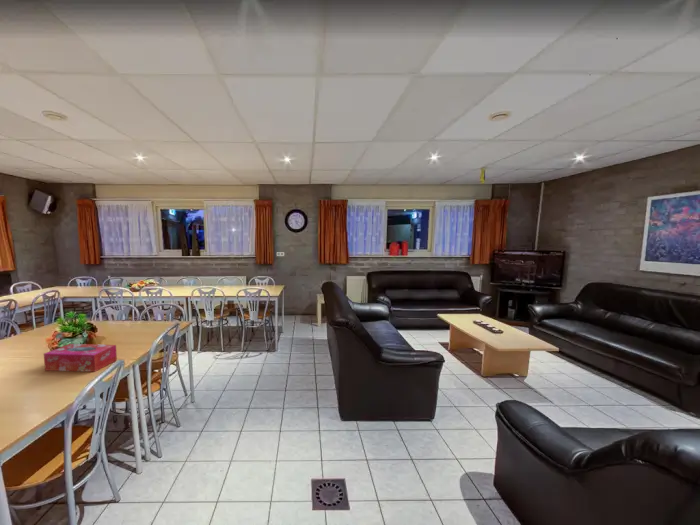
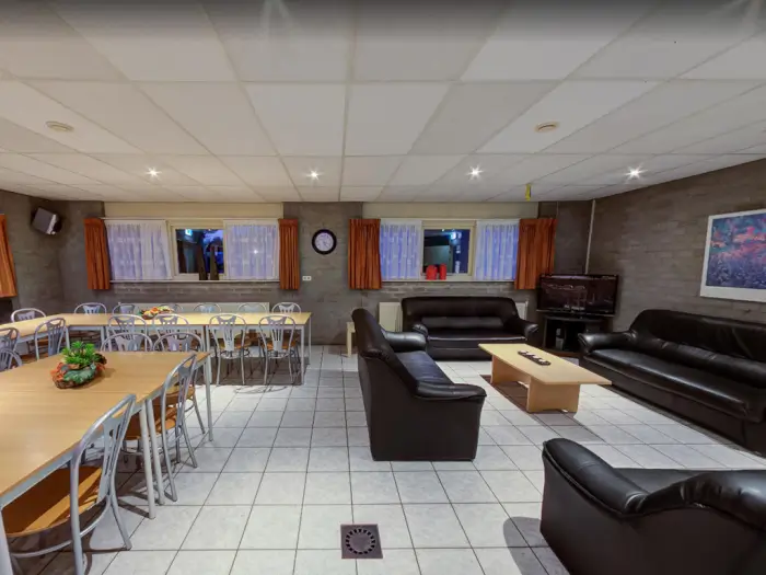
- tissue box [43,343,118,373]
